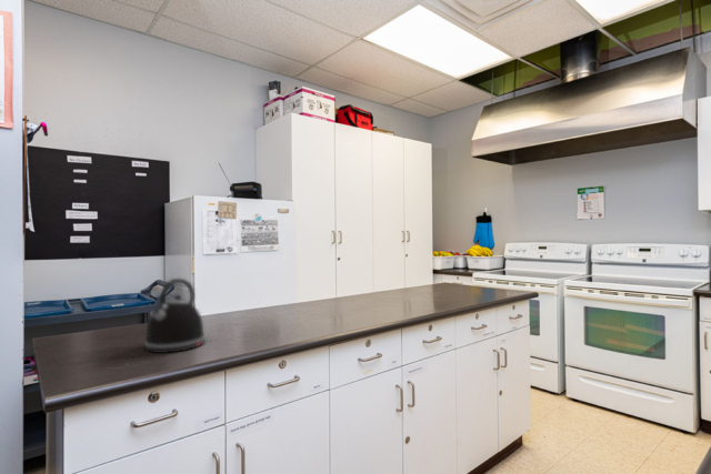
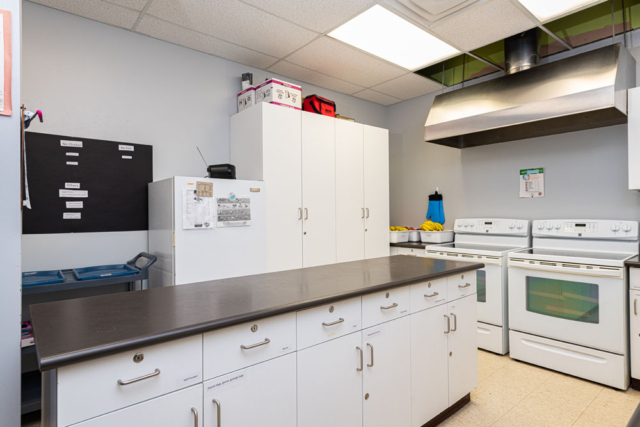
- kettle [143,278,207,354]
